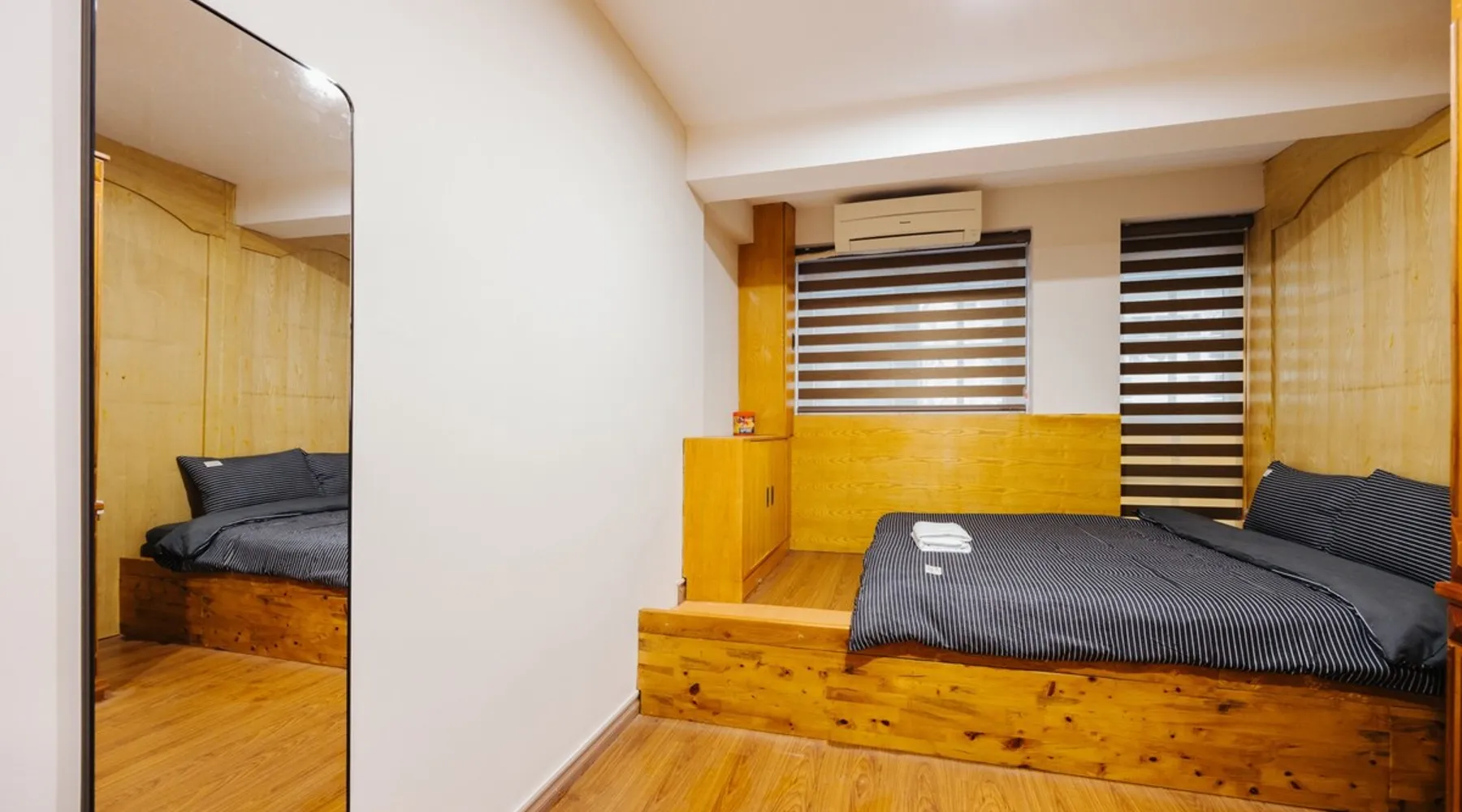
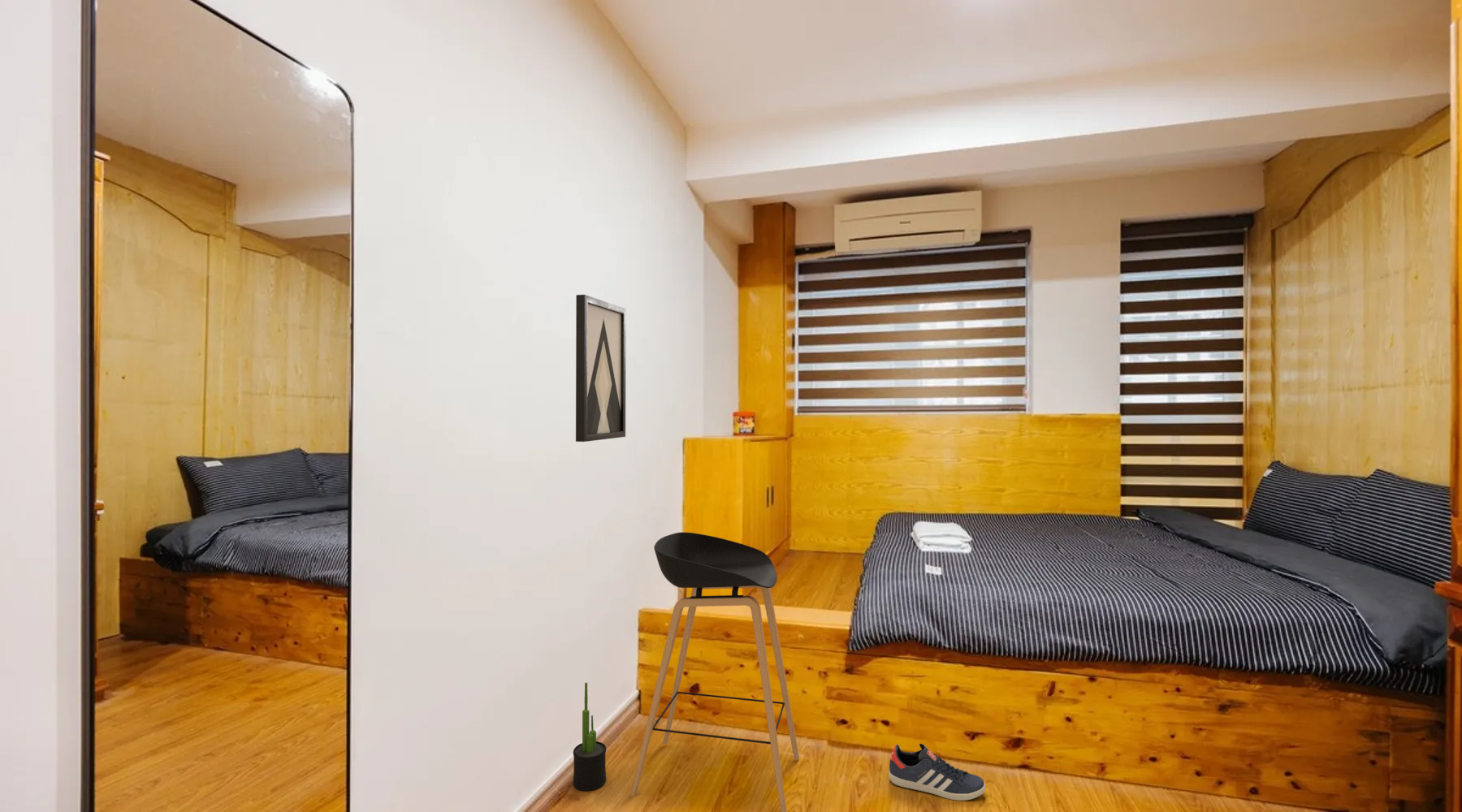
+ sneaker [888,743,986,801]
+ stool [629,532,800,812]
+ decorative plant [572,682,607,792]
+ wall art [575,294,627,443]
